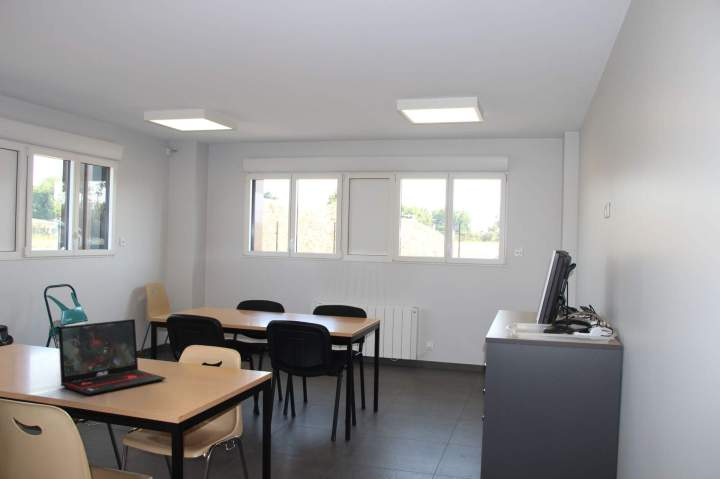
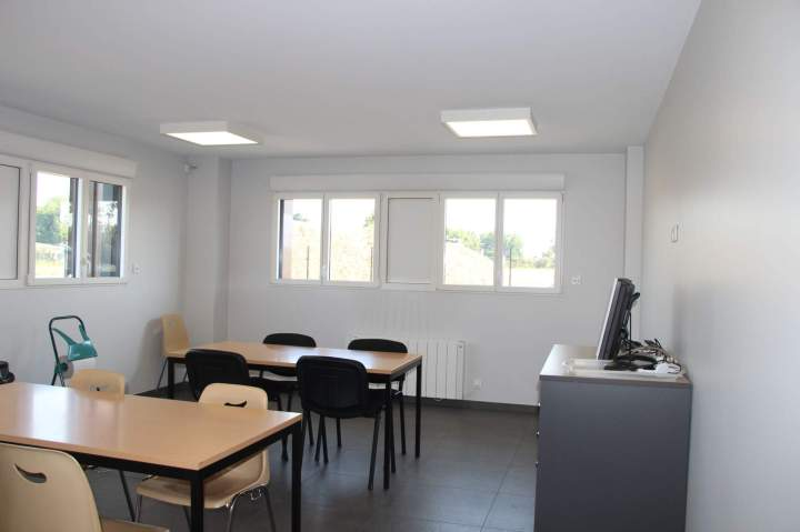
- laptop [57,318,167,396]
